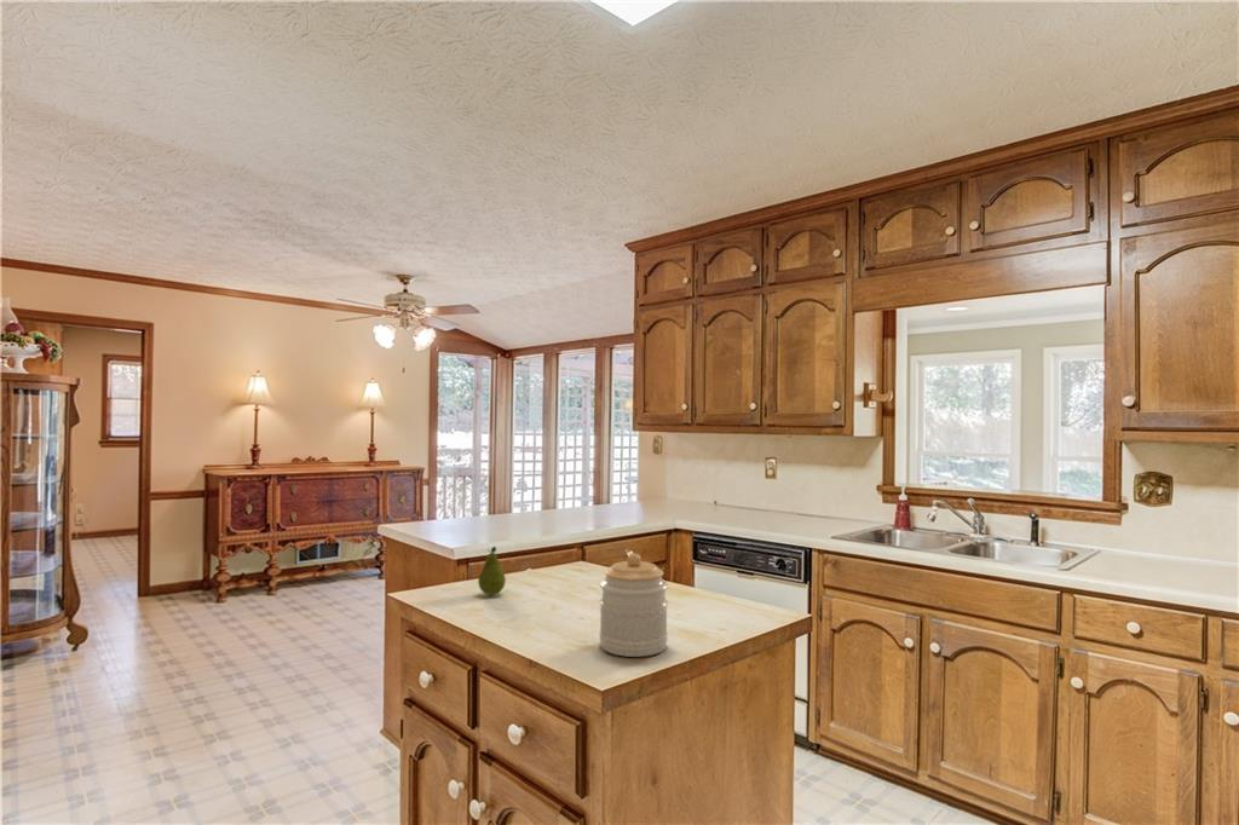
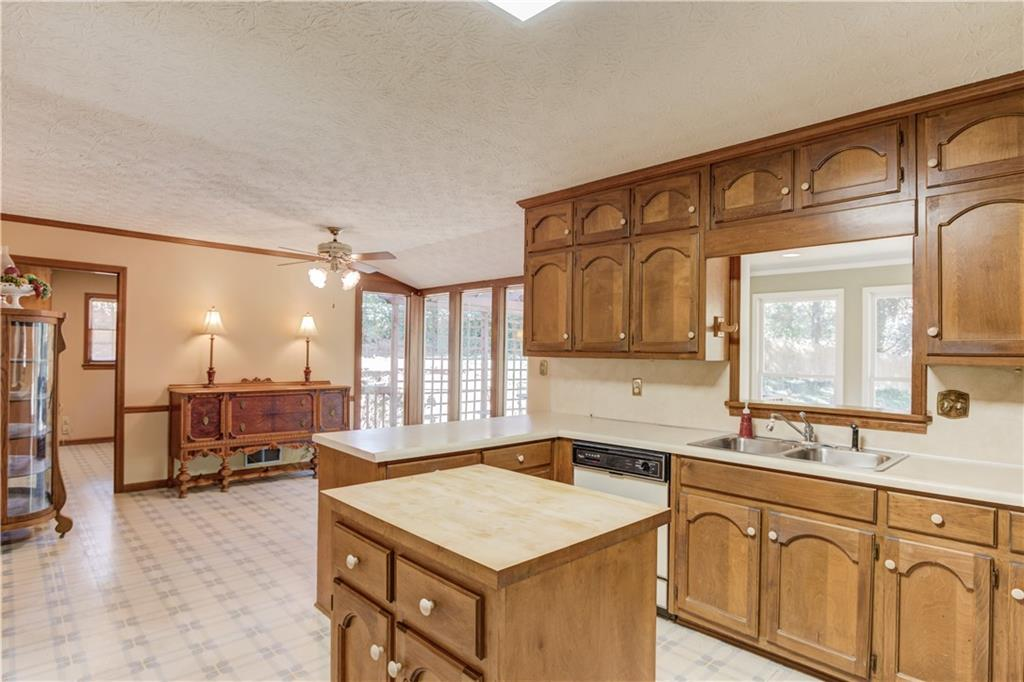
- fruit [477,546,507,596]
- jar [599,552,669,658]
